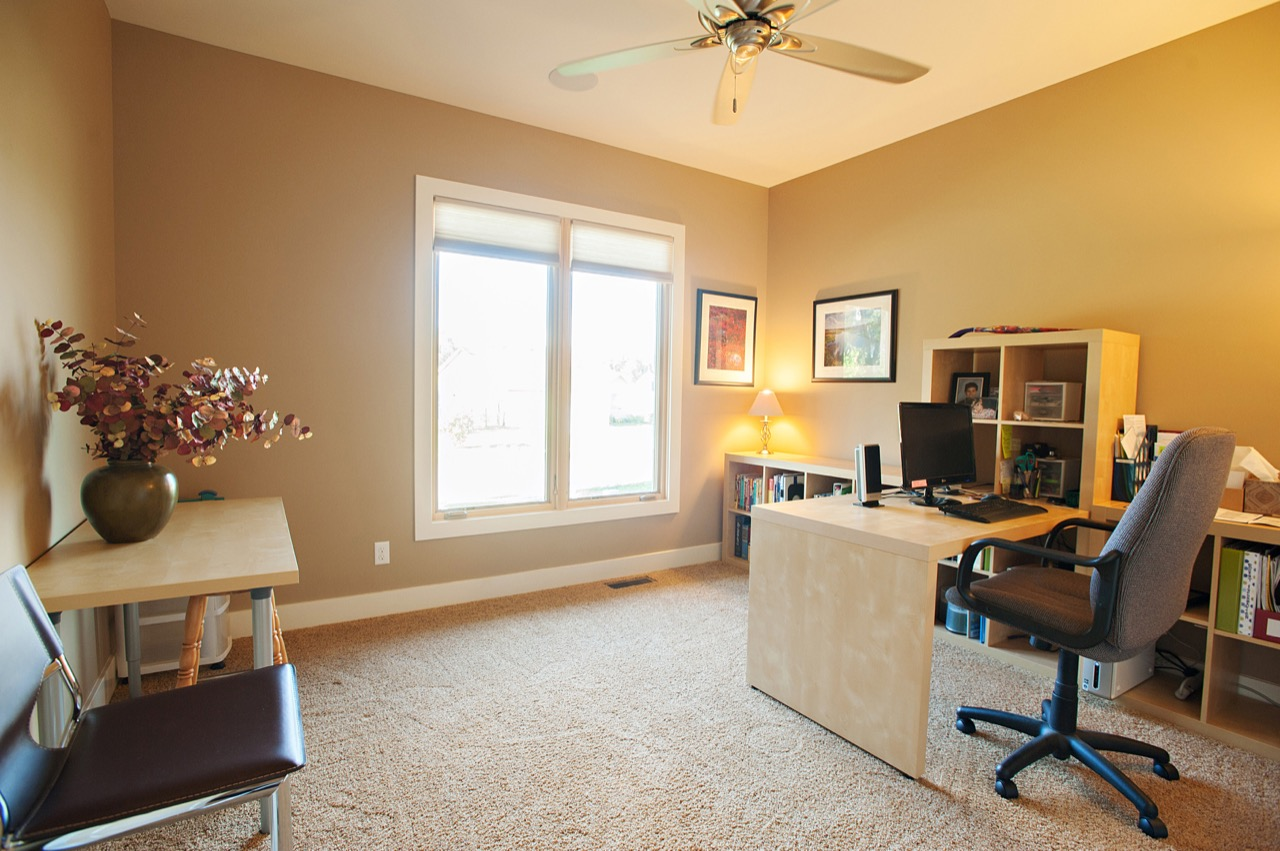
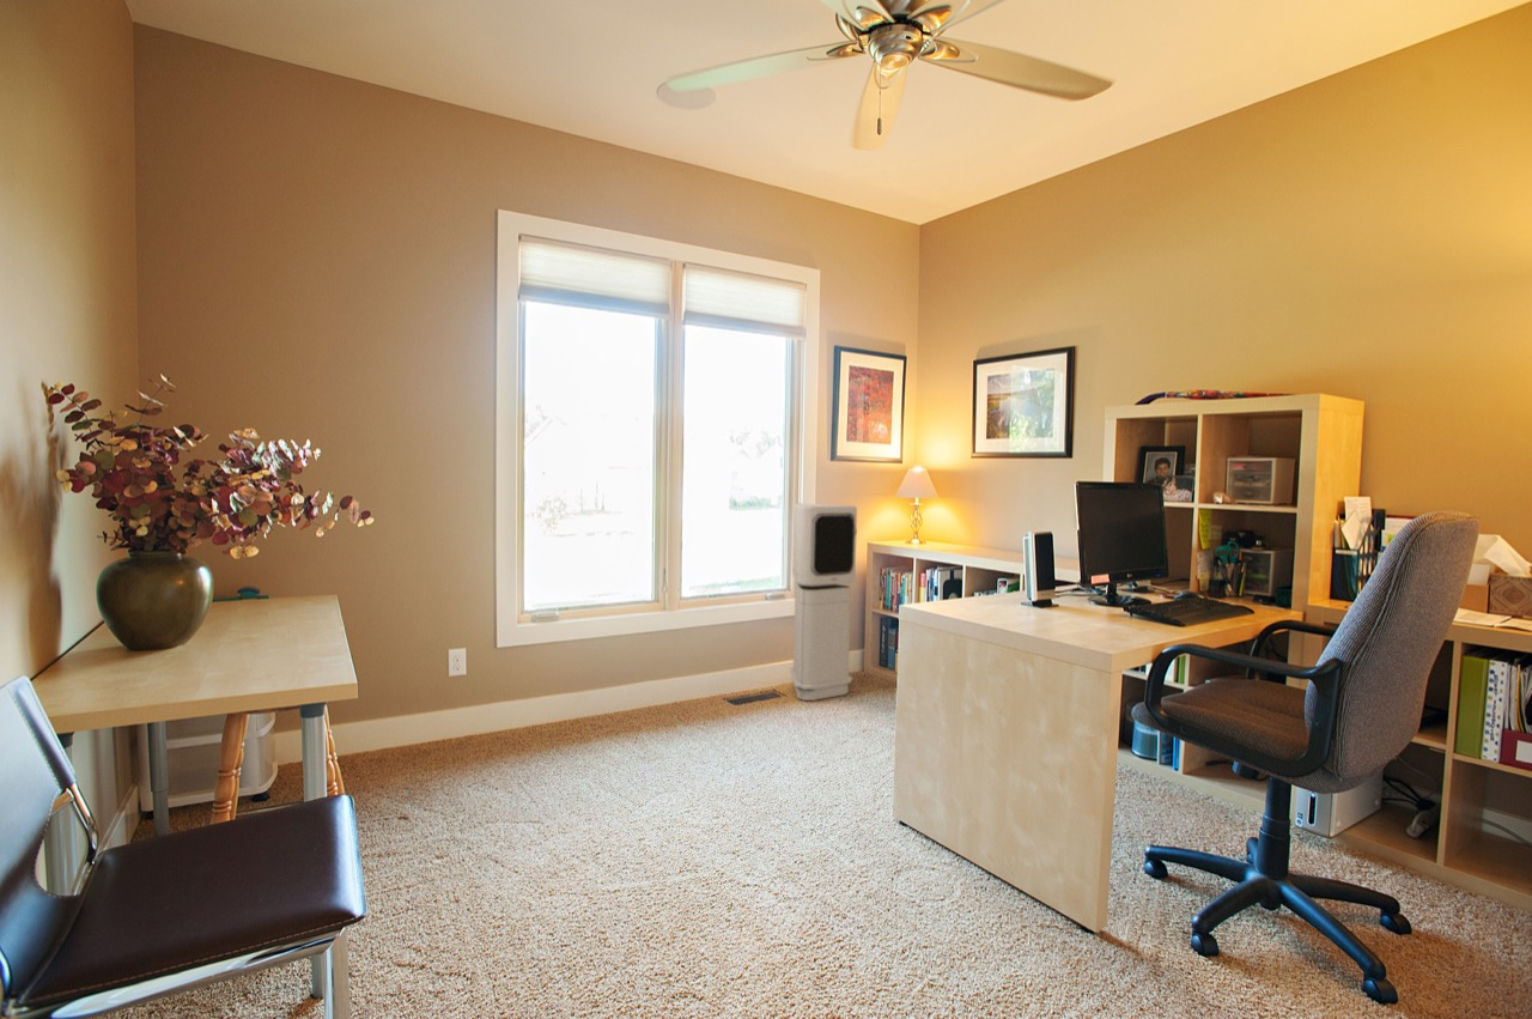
+ air purifier [789,502,858,702]
